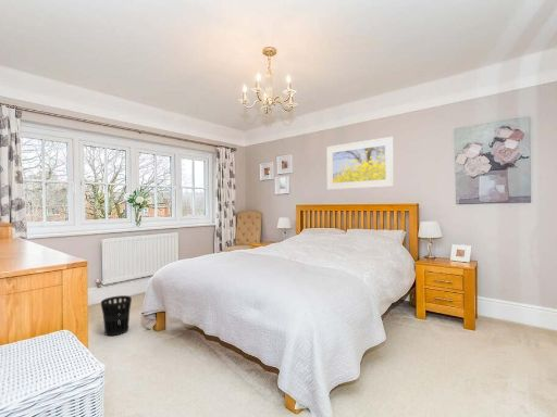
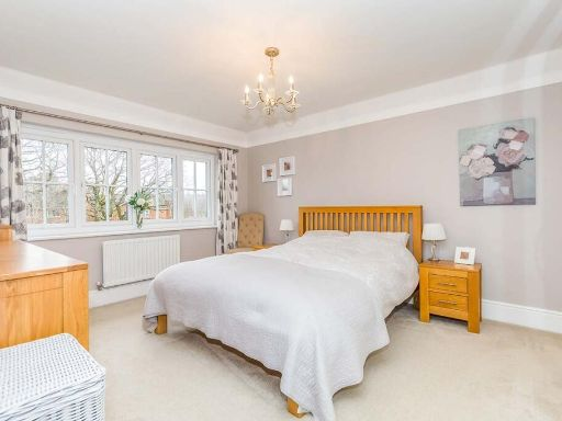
- wastebasket [100,294,133,337]
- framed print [325,136,395,191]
